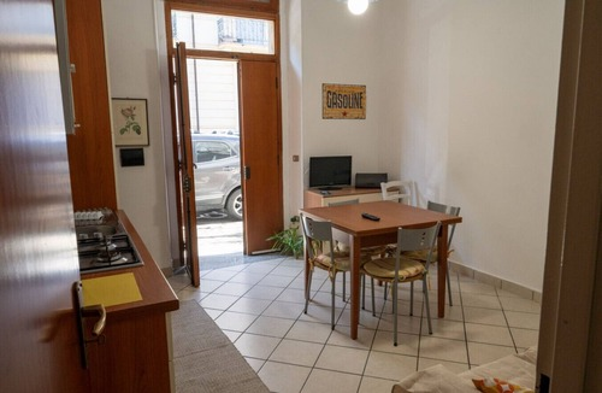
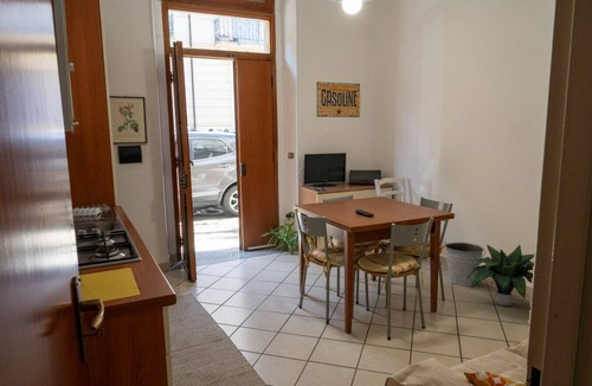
+ bucket [444,242,487,288]
+ potted plant [465,244,535,307]
